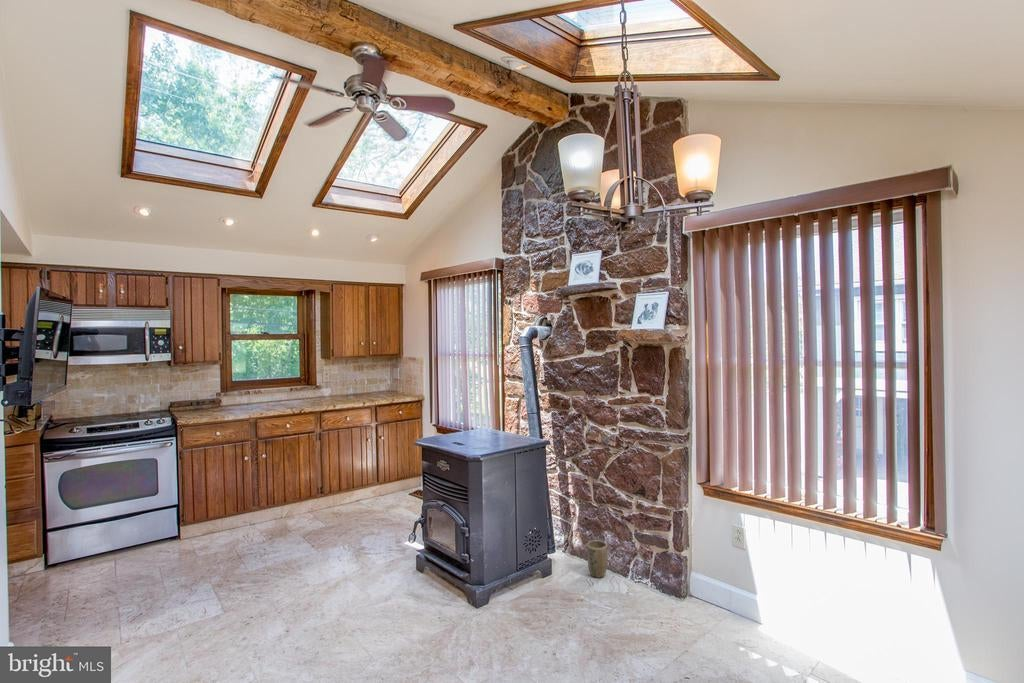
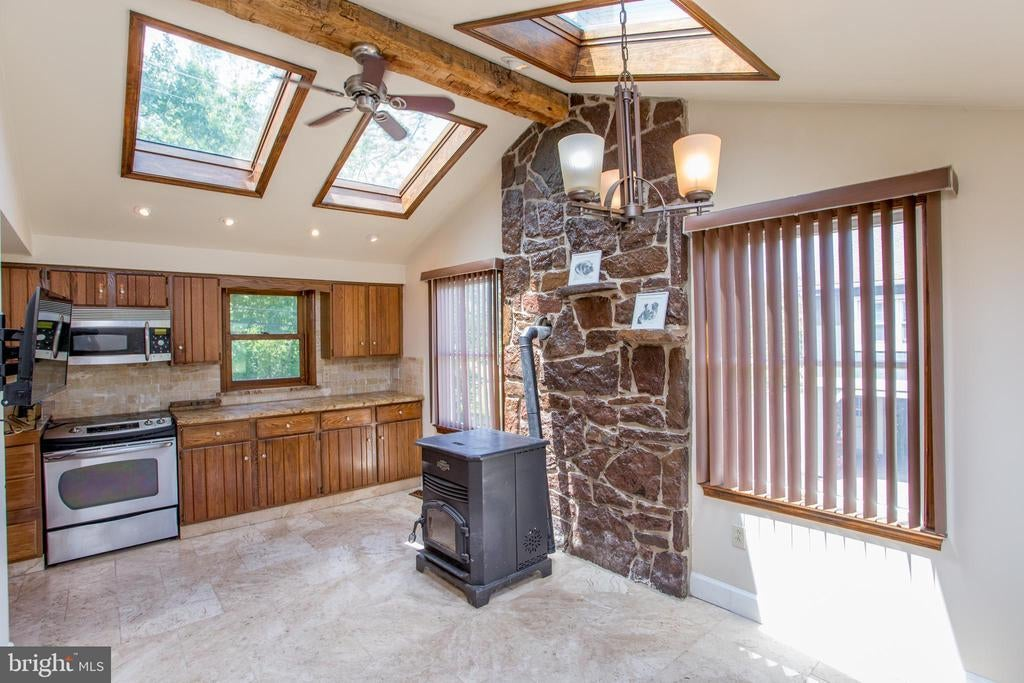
- plant pot [586,540,609,579]
